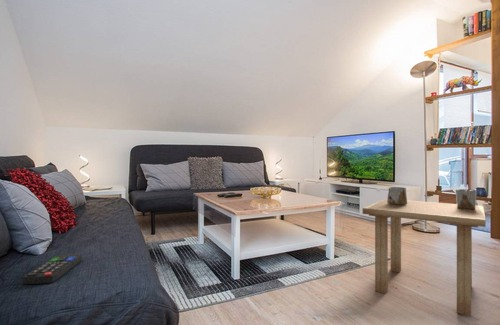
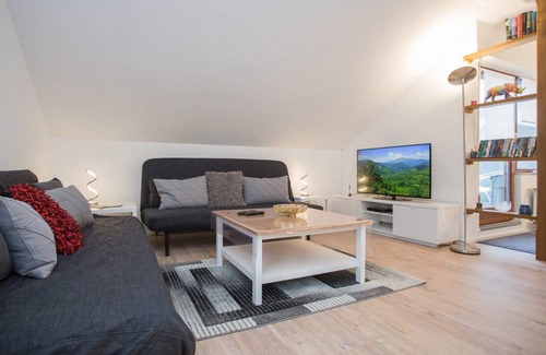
- side table [362,186,487,317]
- remote control [21,253,83,285]
